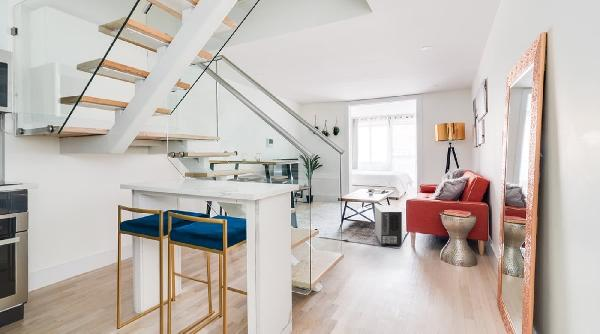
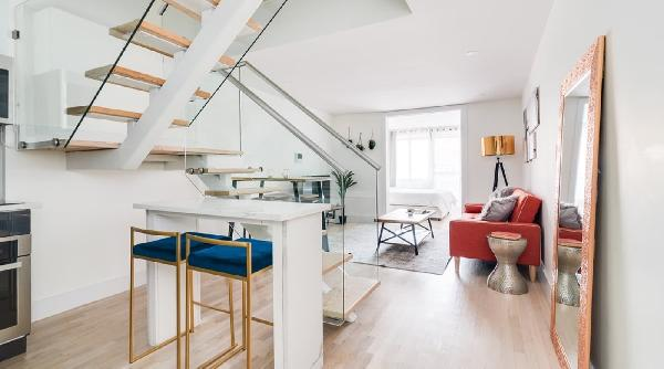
- air purifier [374,204,403,247]
